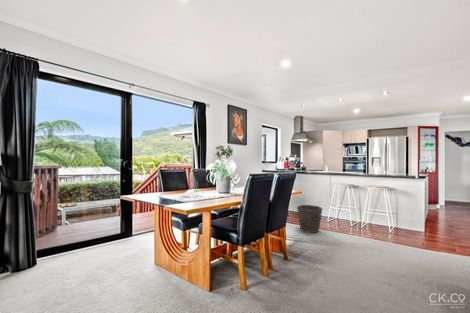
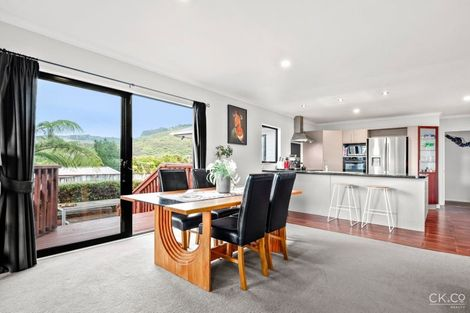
- waste bin [296,204,323,234]
